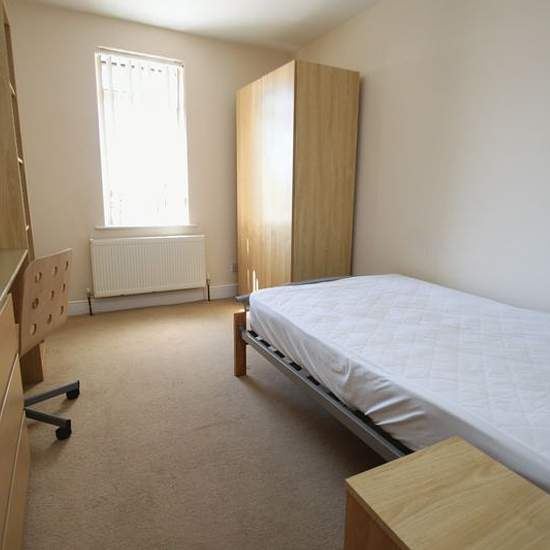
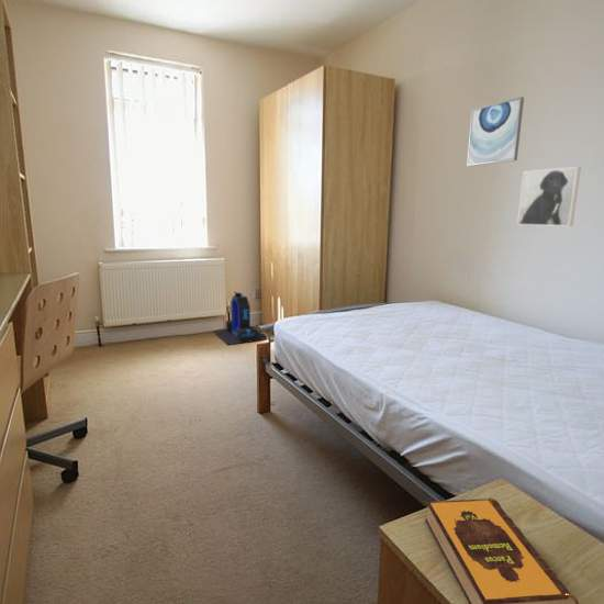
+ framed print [516,166,582,227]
+ wall art [466,96,525,167]
+ hardback book [424,496,580,604]
+ architectural model [212,290,268,346]
